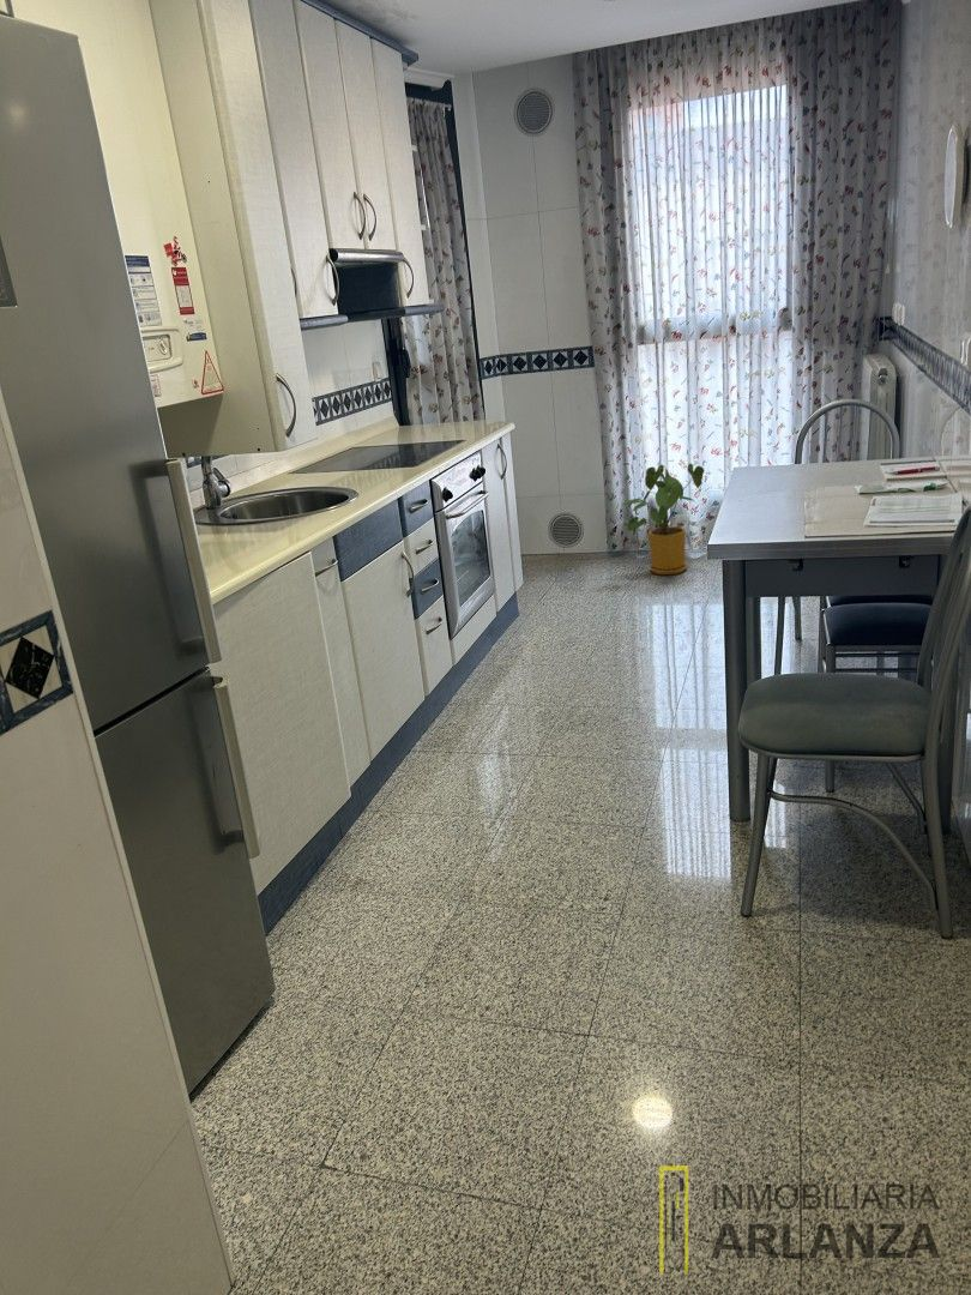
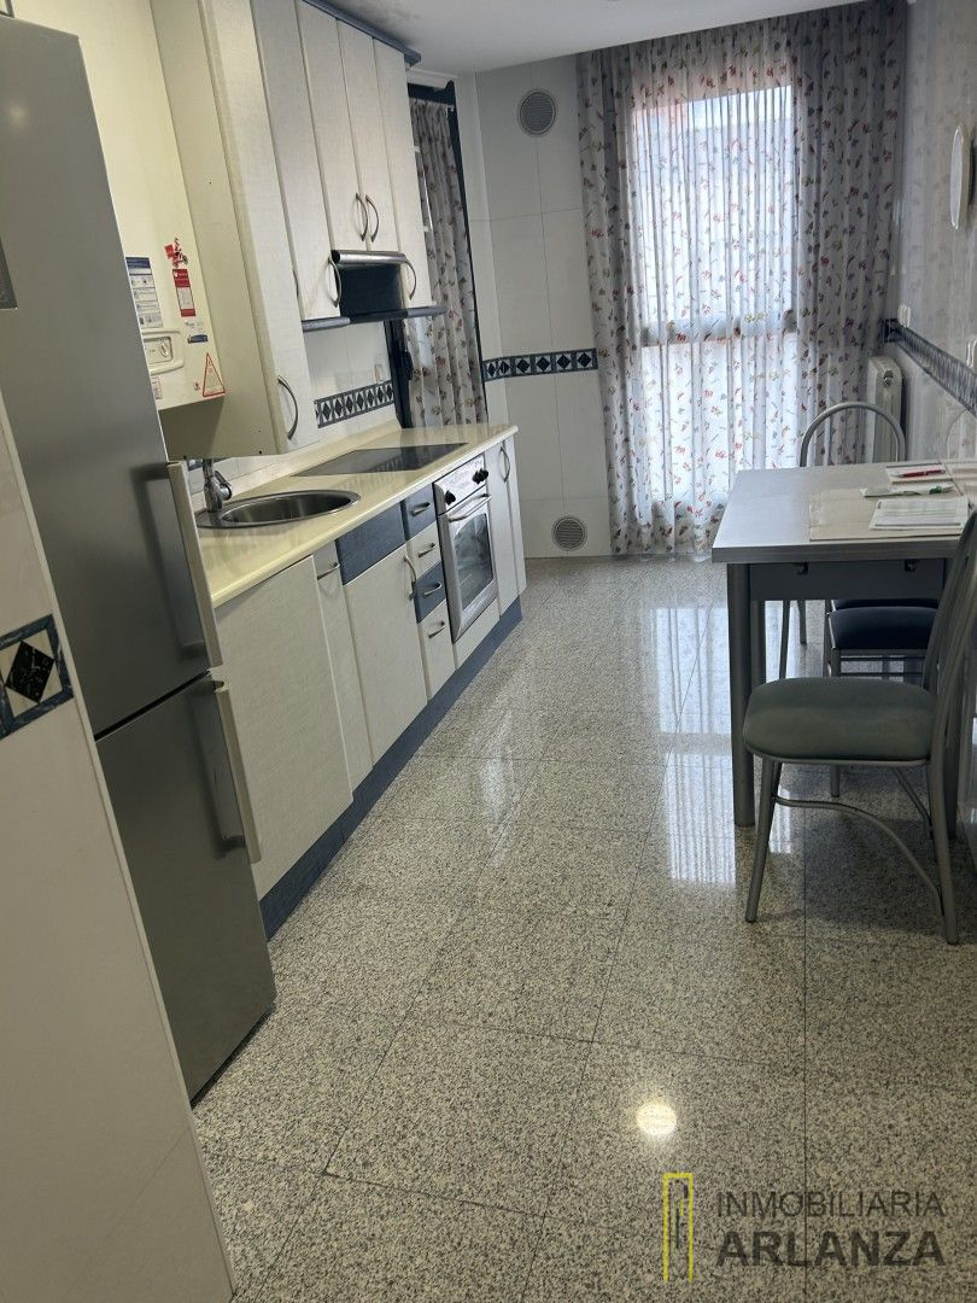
- house plant [620,463,705,576]
